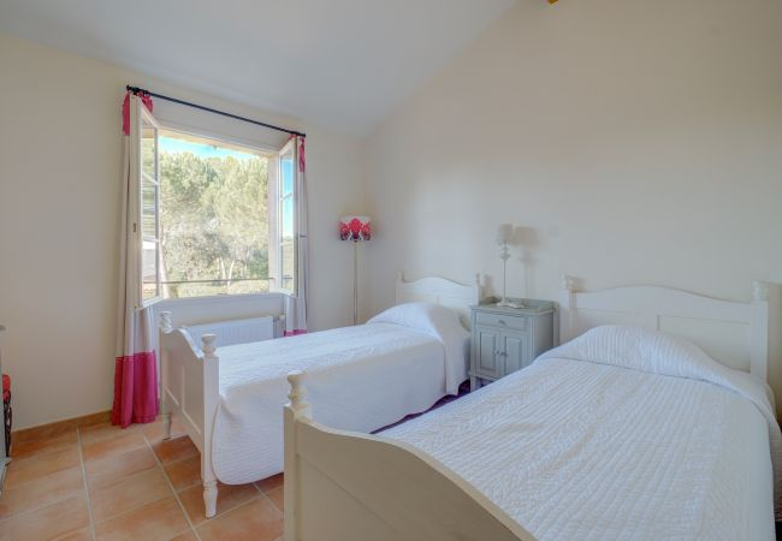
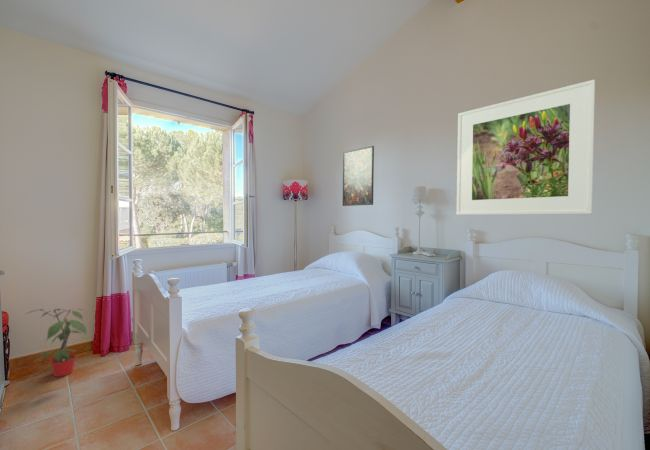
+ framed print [456,79,596,216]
+ potted plant [27,308,87,378]
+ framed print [342,145,375,207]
